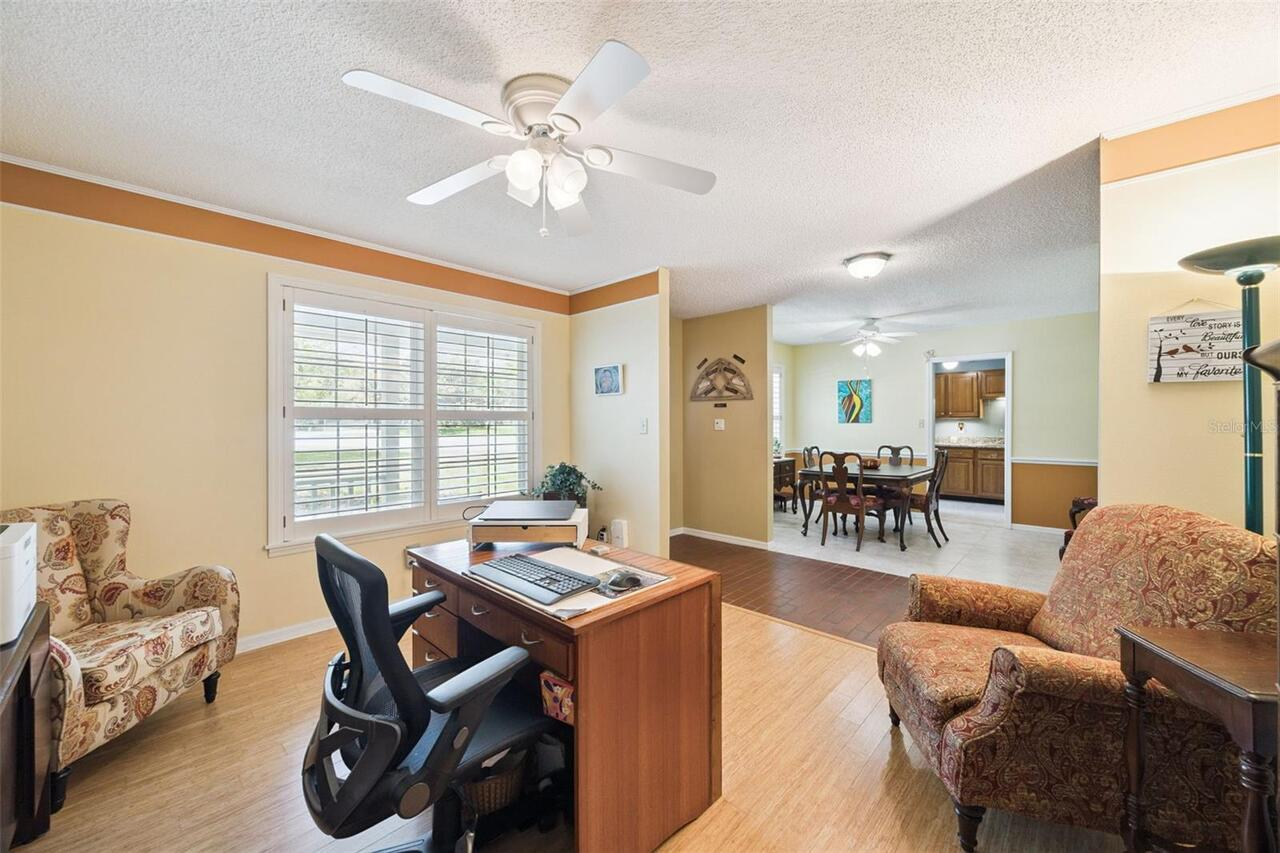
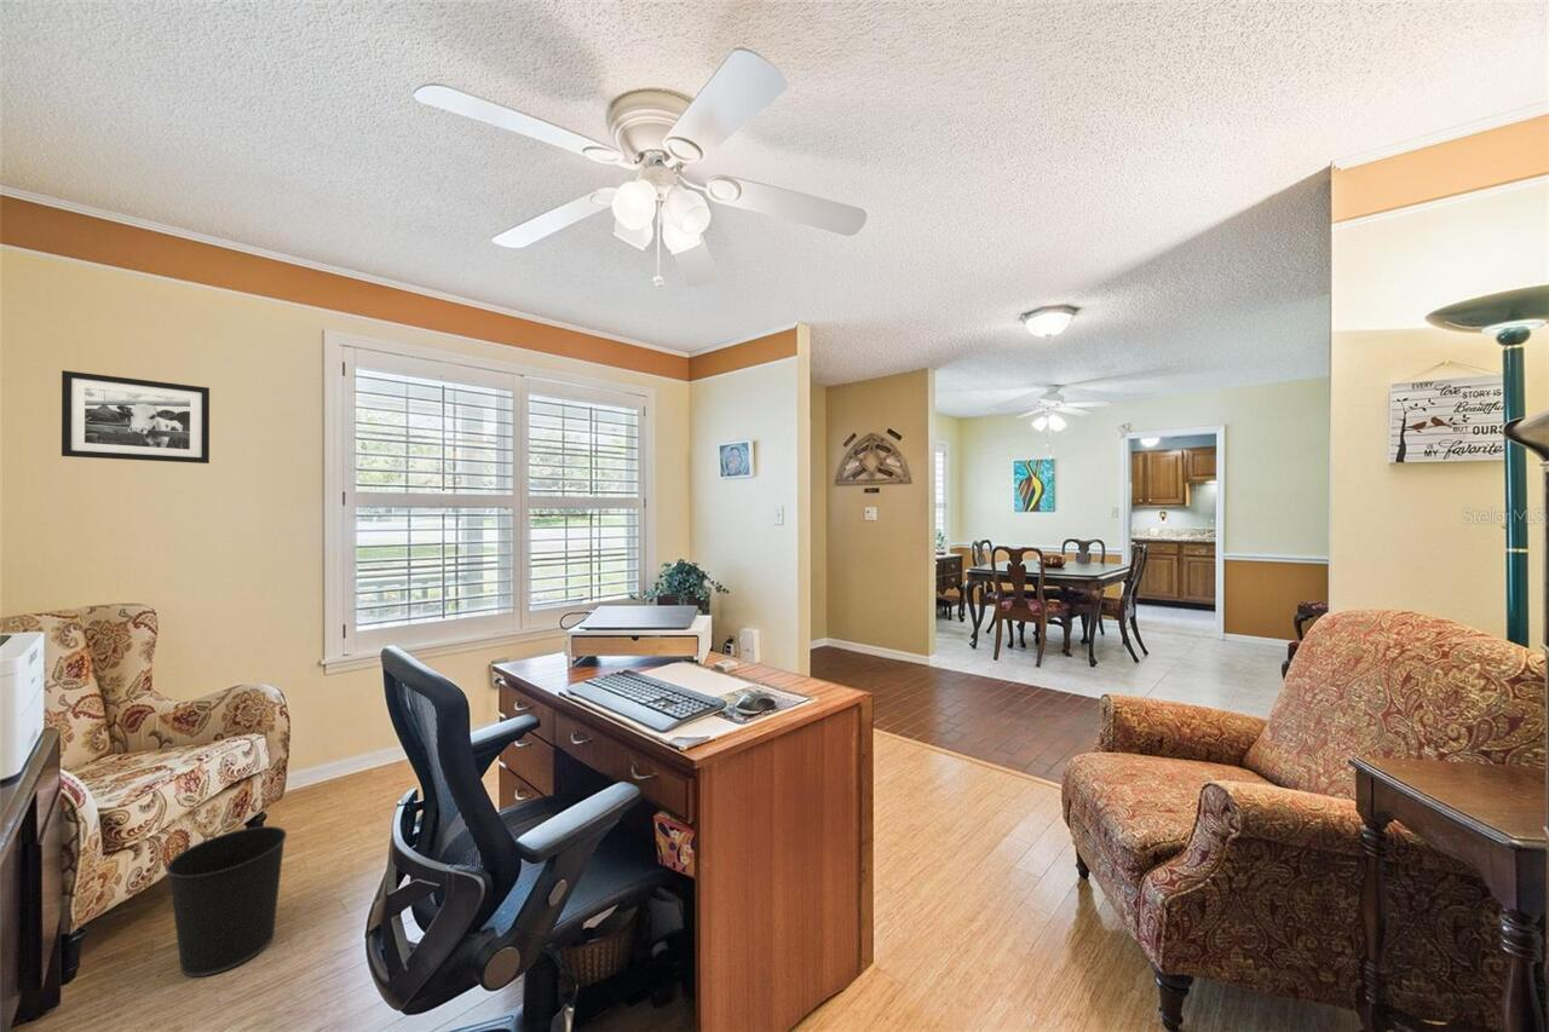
+ picture frame [61,369,211,465]
+ wastebasket [165,825,288,978]
